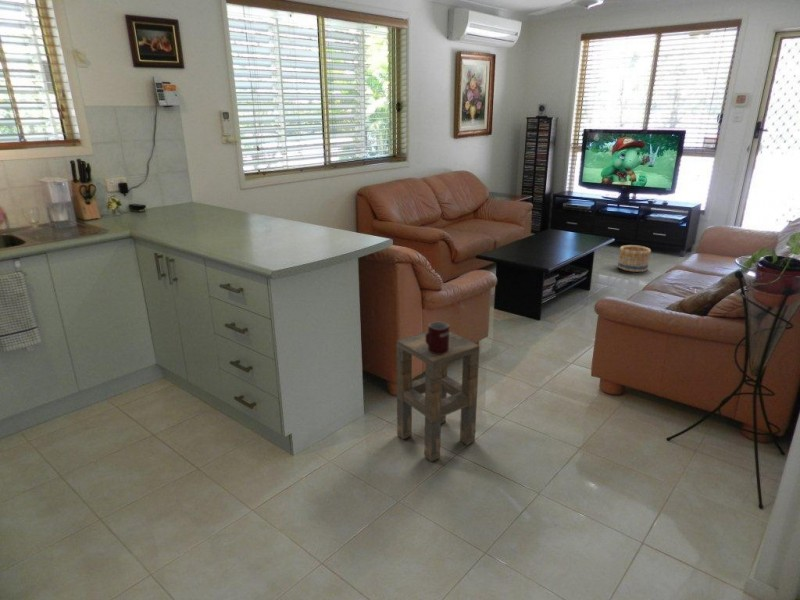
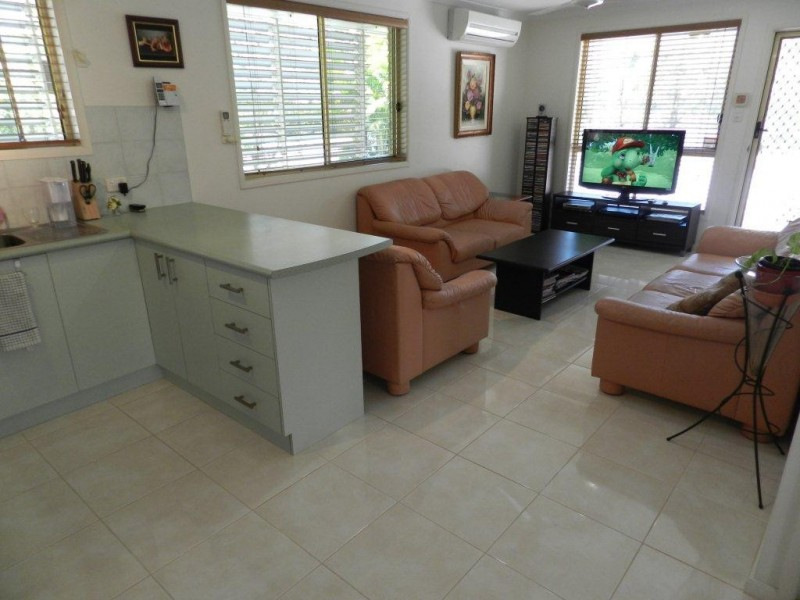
- mug [426,321,450,354]
- basket [617,244,652,273]
- side table [396,330,480,463]
